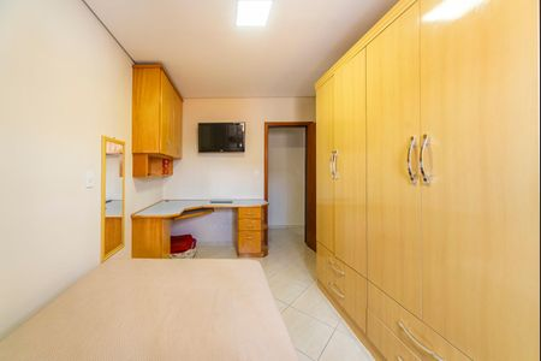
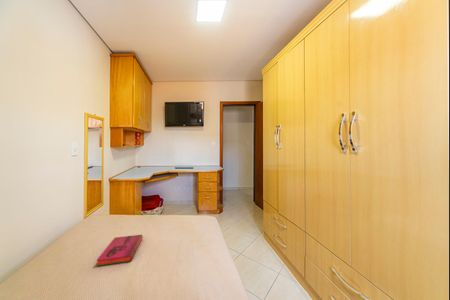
+ hardback book [95,234,144,267]
